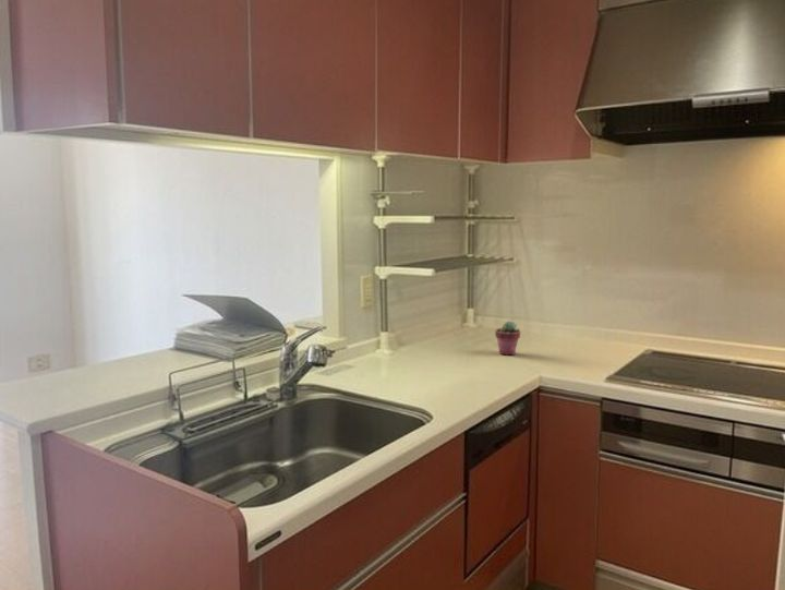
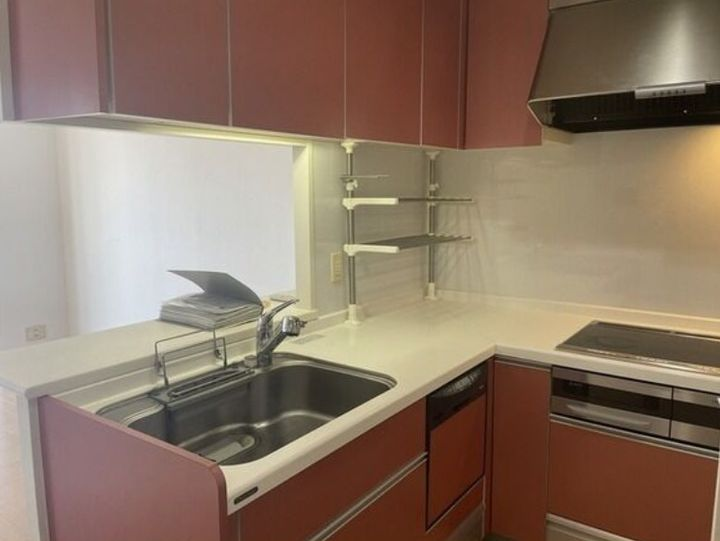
- potted succulent [494,321,521,357]
